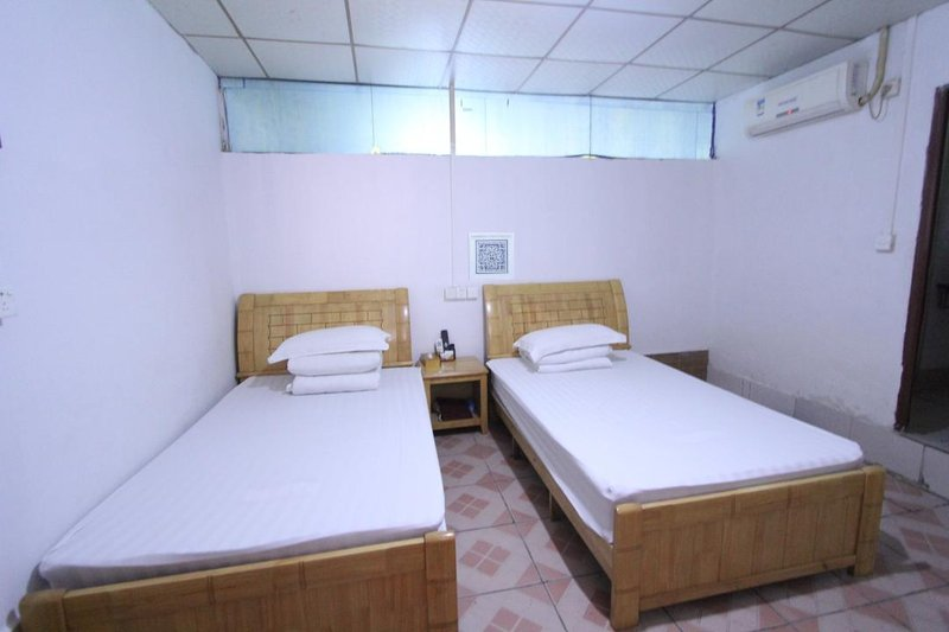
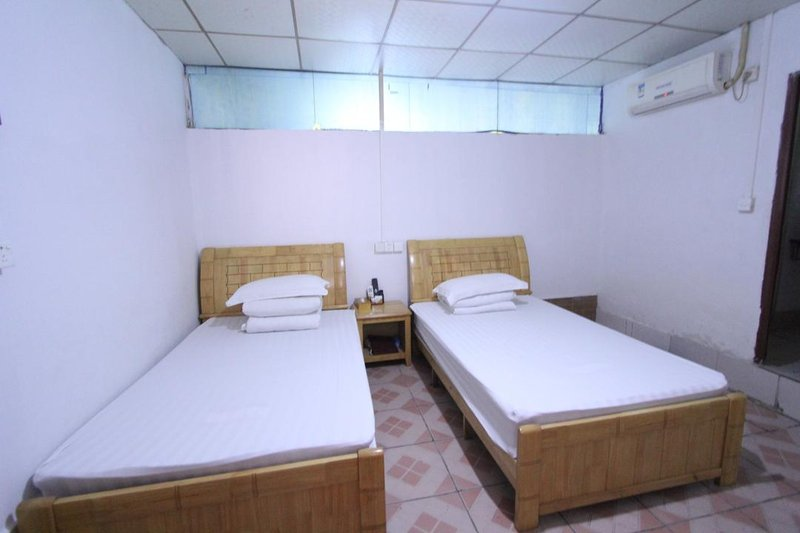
- wall art [467,231,515,281]
